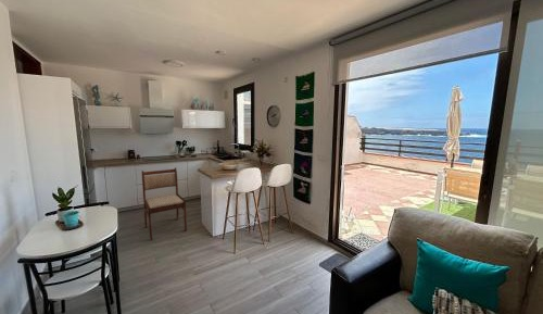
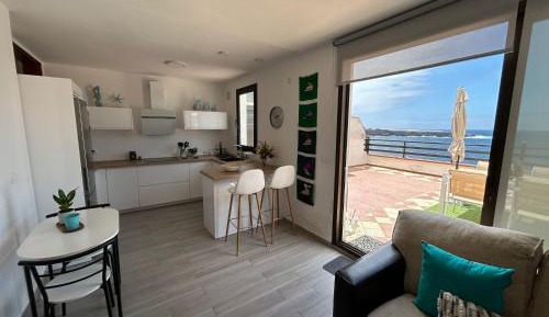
- dining chair [141,166,188,241]
